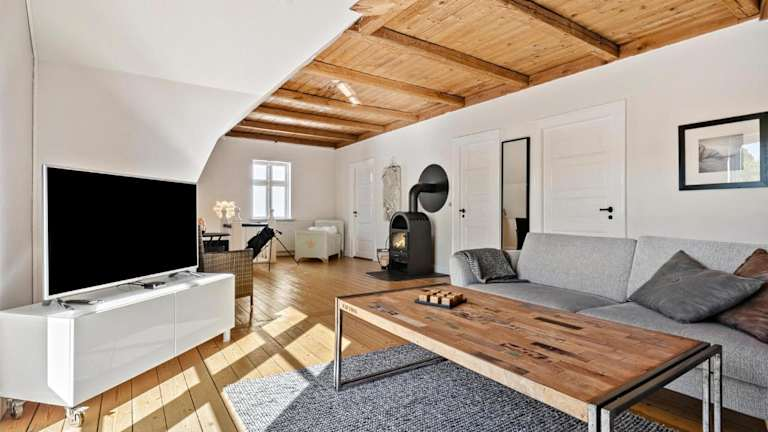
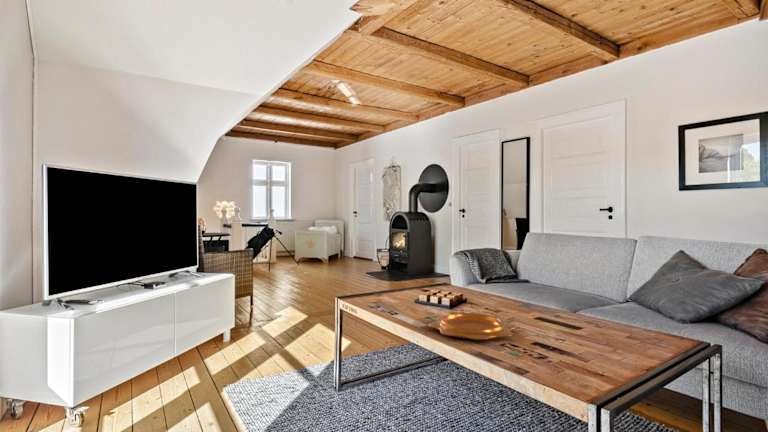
+ decorative bowl [428,312,518,341]
